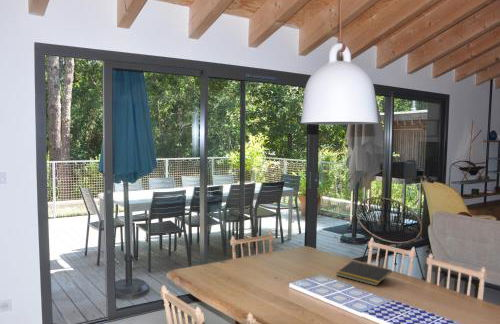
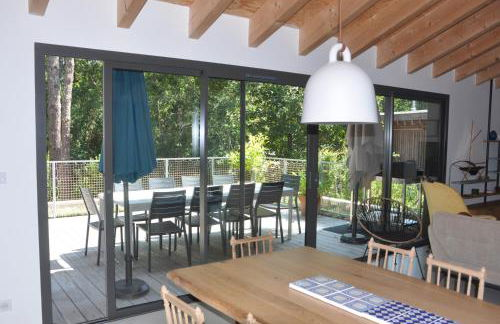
- notepad [335,260,393,287]
